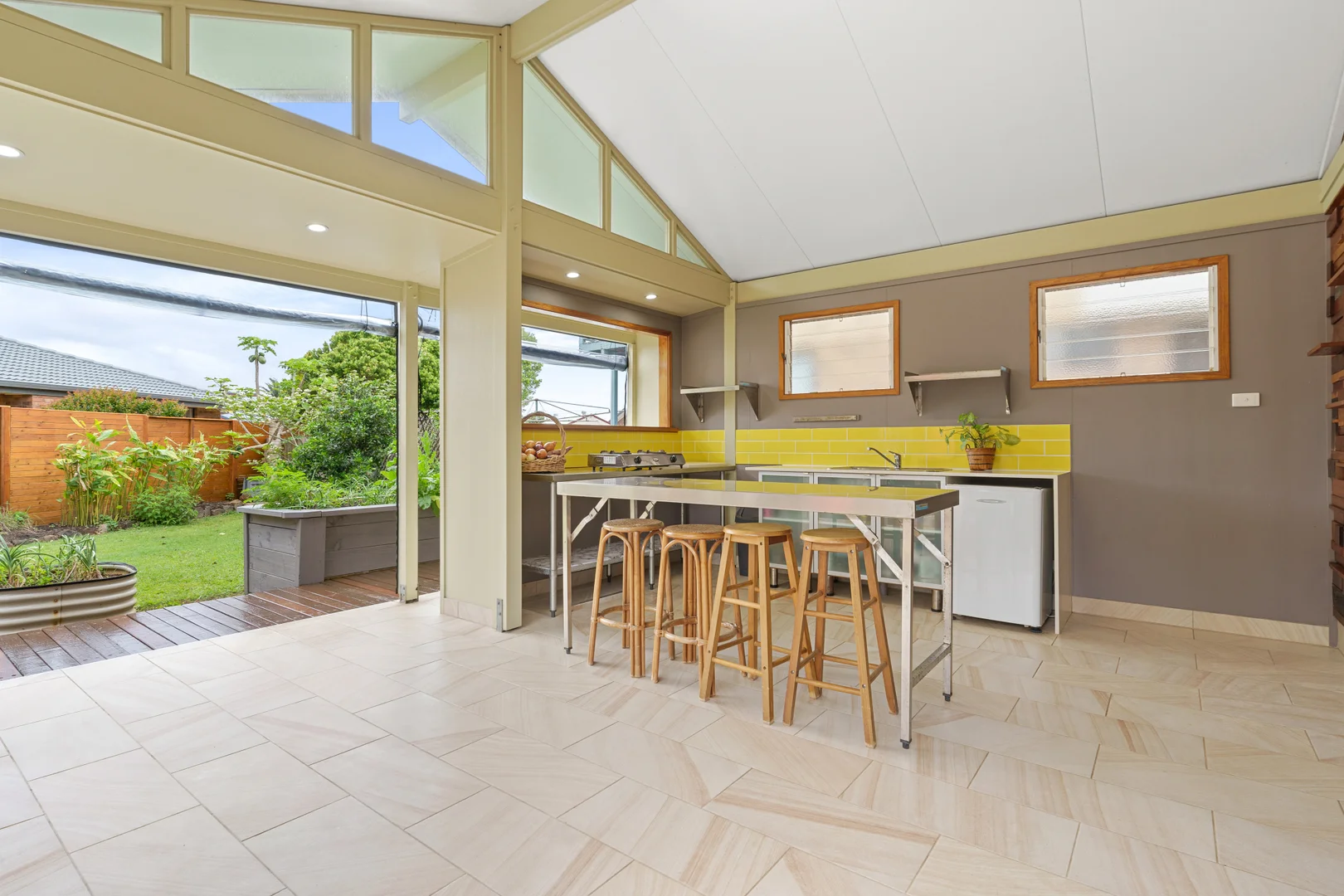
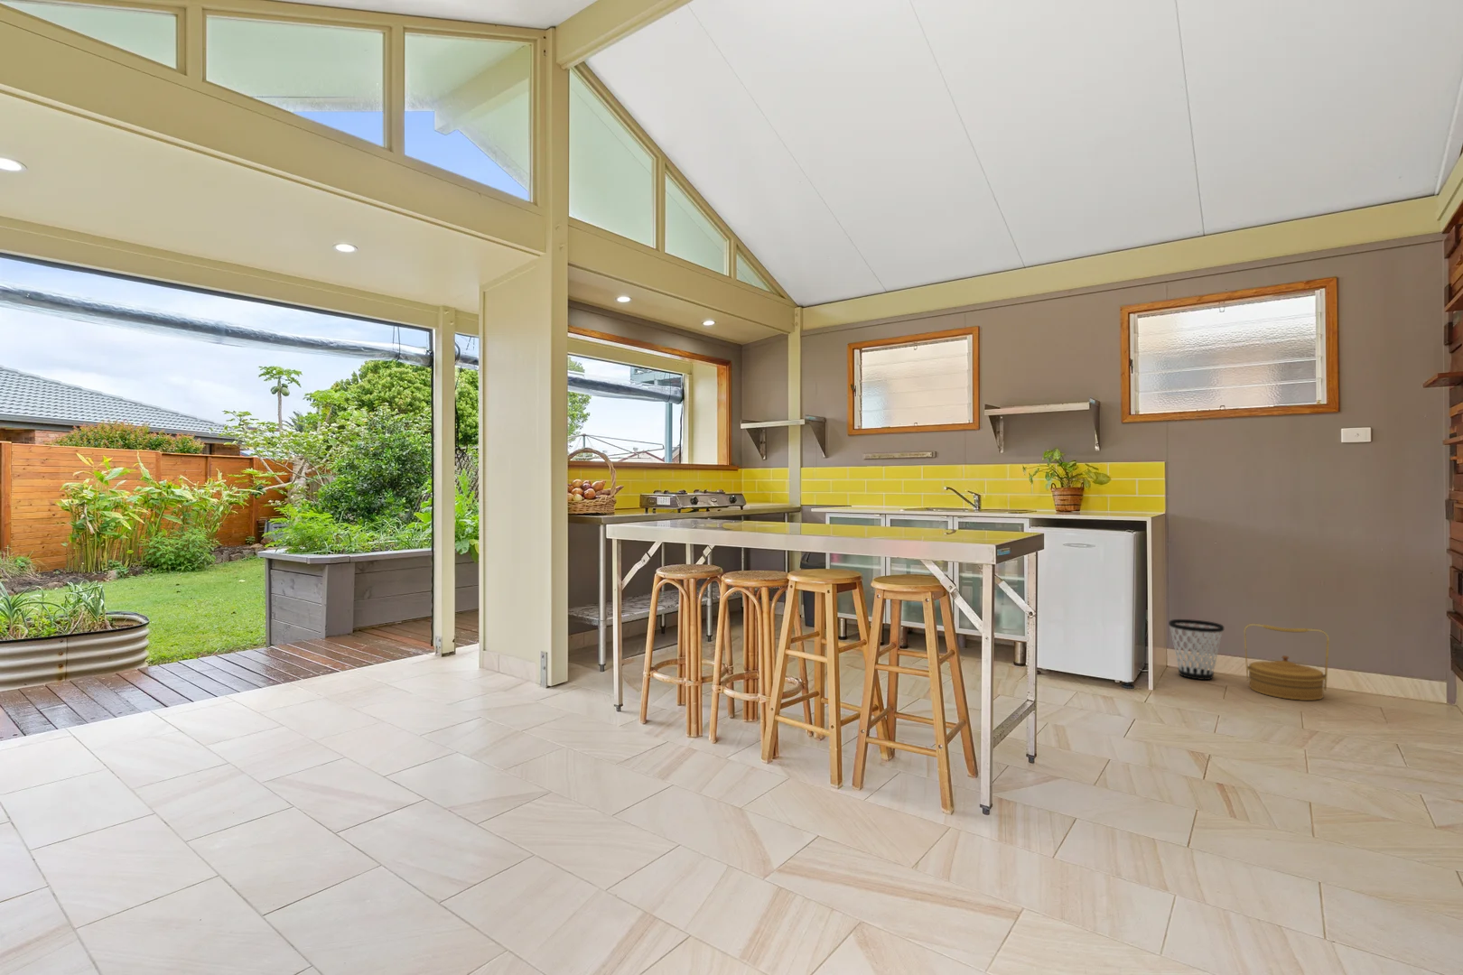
+ wastebasket [1168,618,1225,681]
+ basket [1243,622,1330,702]
